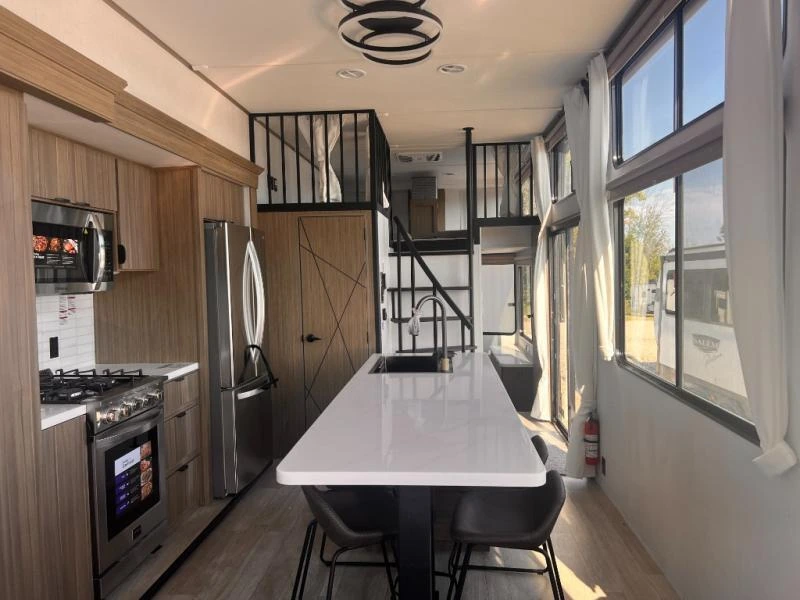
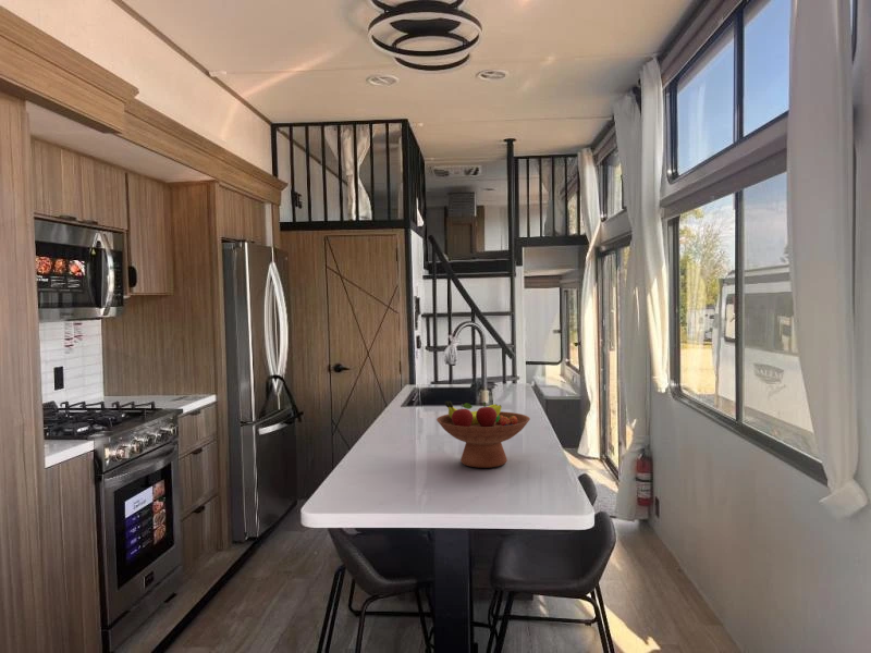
+ fruit bowl [436,401,531,469]
